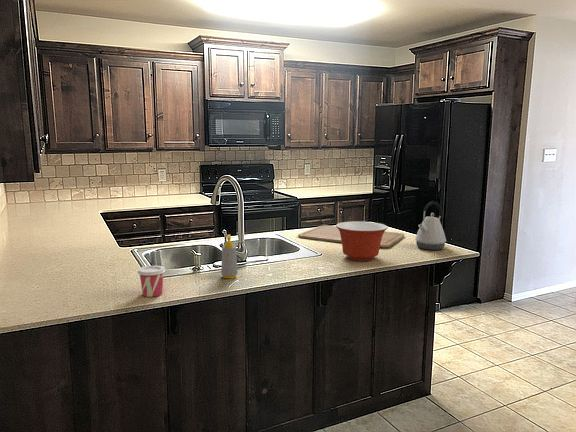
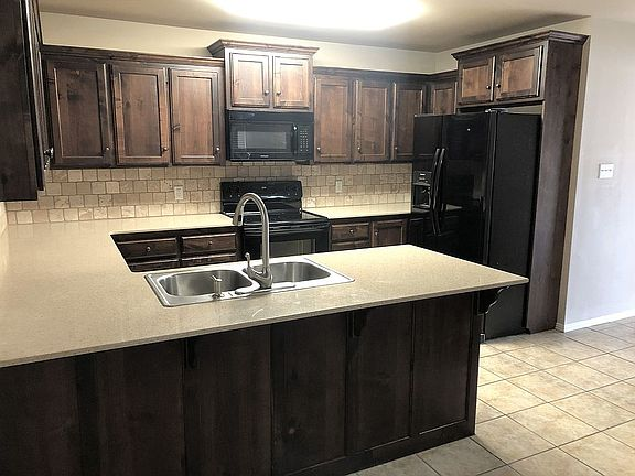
- cup [137,265,166,298]
- chopping board [297,224,405,248]
- kettle [414,200,447,251]
- soap bottle [220,234,239,280]
- mixing bowl [335,221,389,262]
